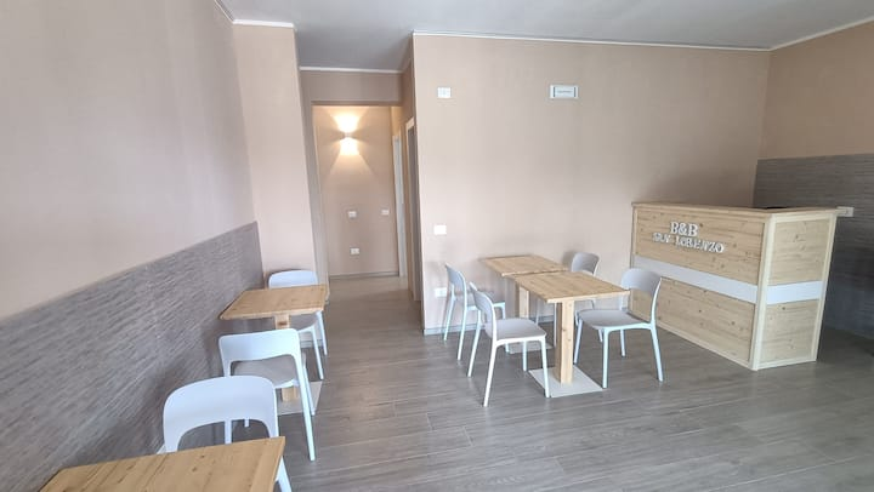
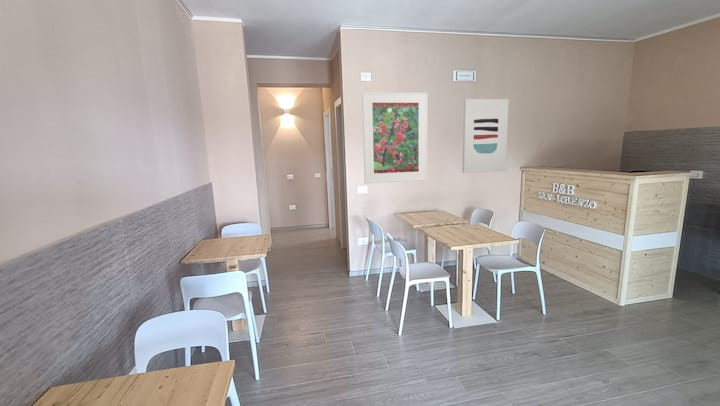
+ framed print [361,91,429,184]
+ wall art [461,98,510,174]
